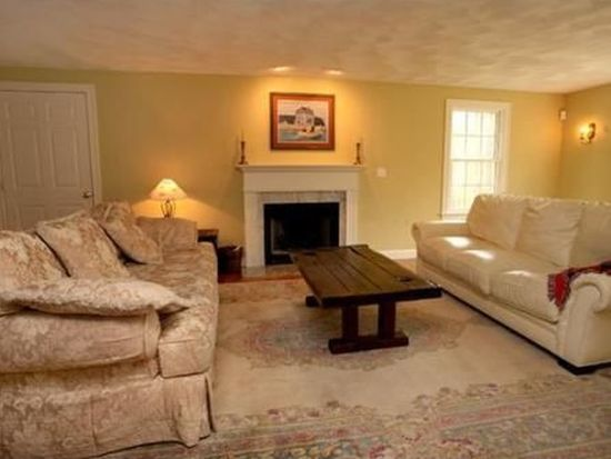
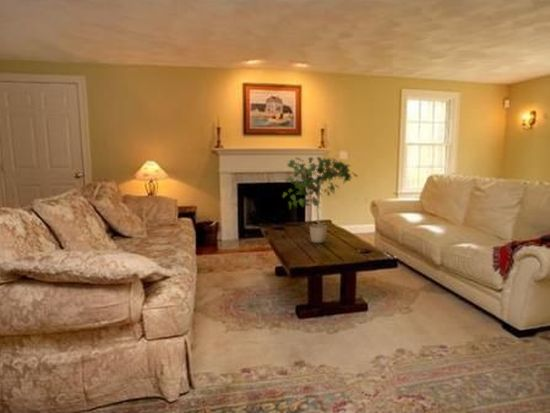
+ potted plant [282,156,359,244]
